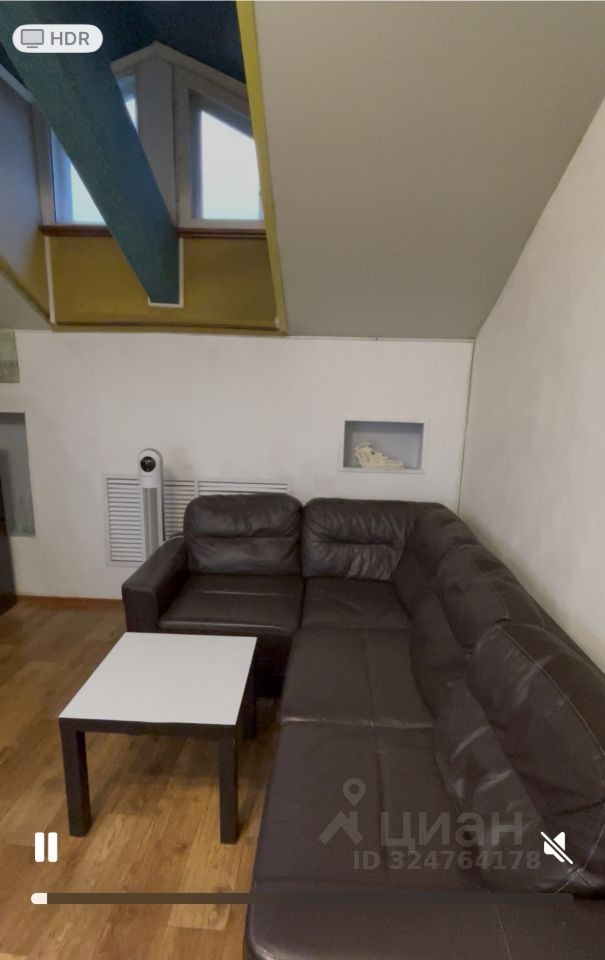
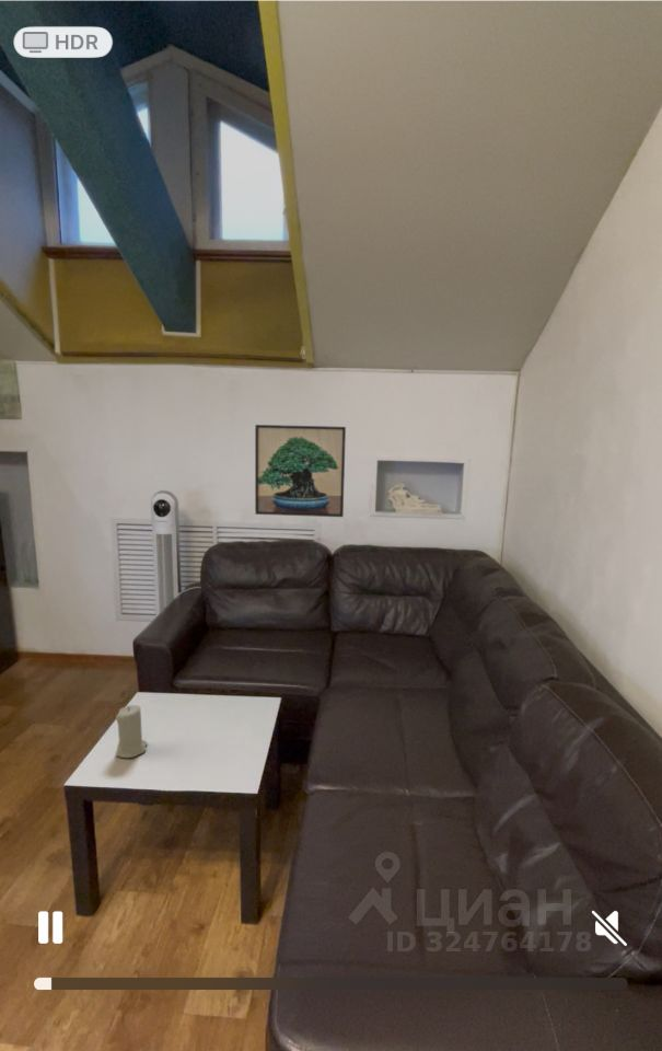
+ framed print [254,424,347,518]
+ candle [115,704,149,759]
